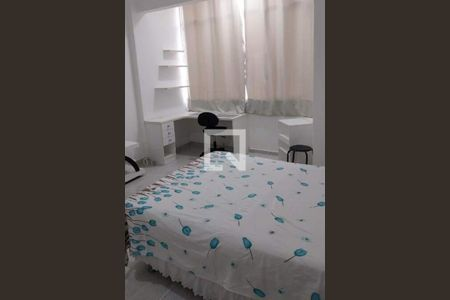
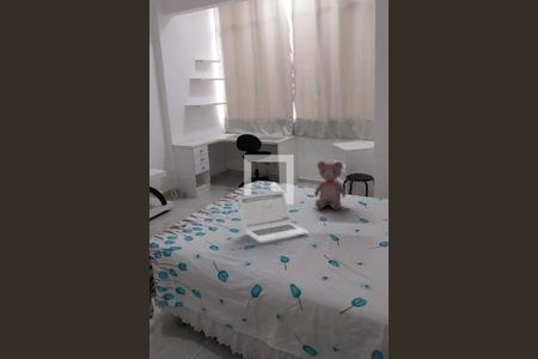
+ laptop [238,190,310,243]
+ teddy bear [313,160,347,211]
